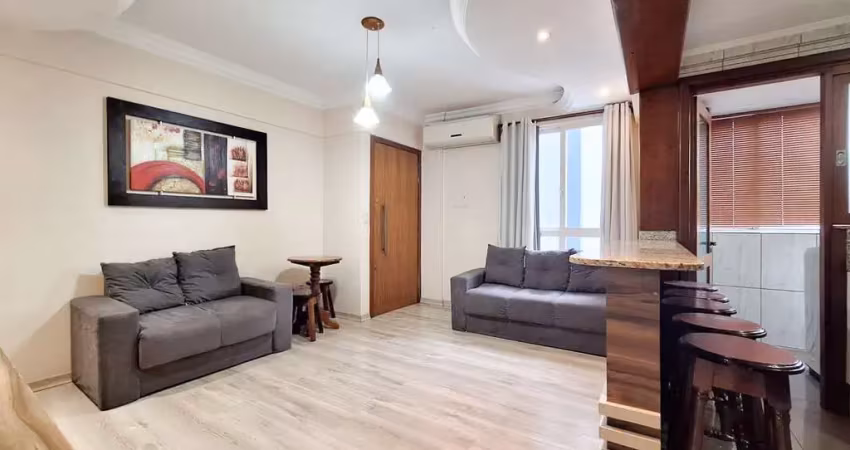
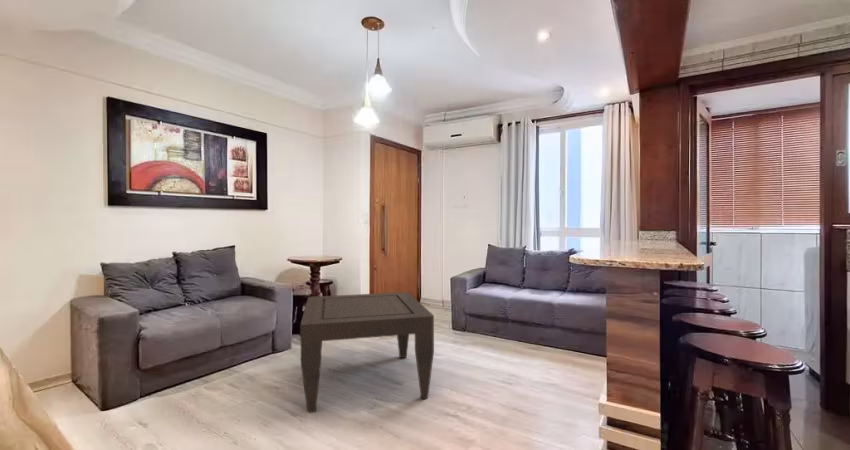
+ coffee table [299,291,435,414]
